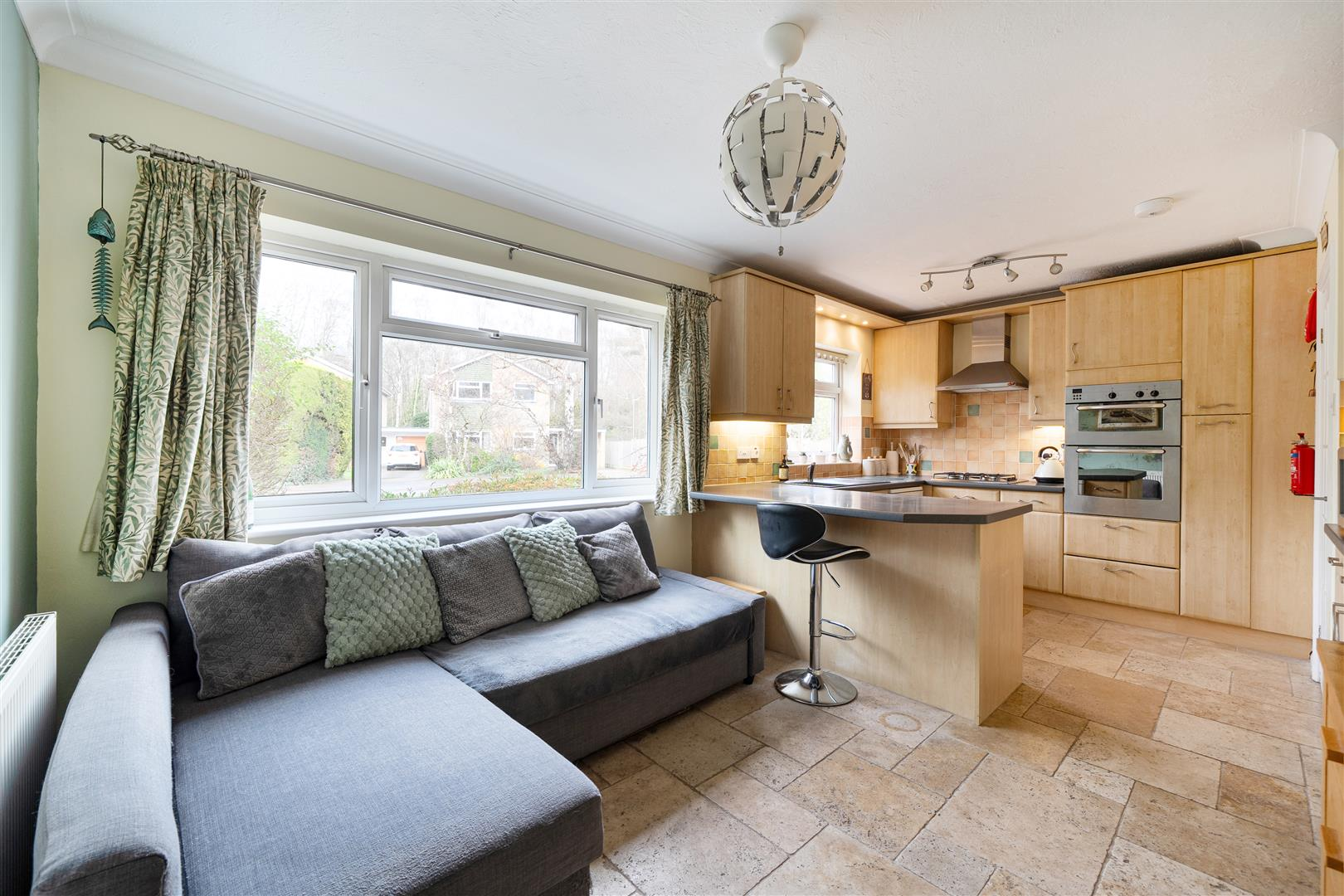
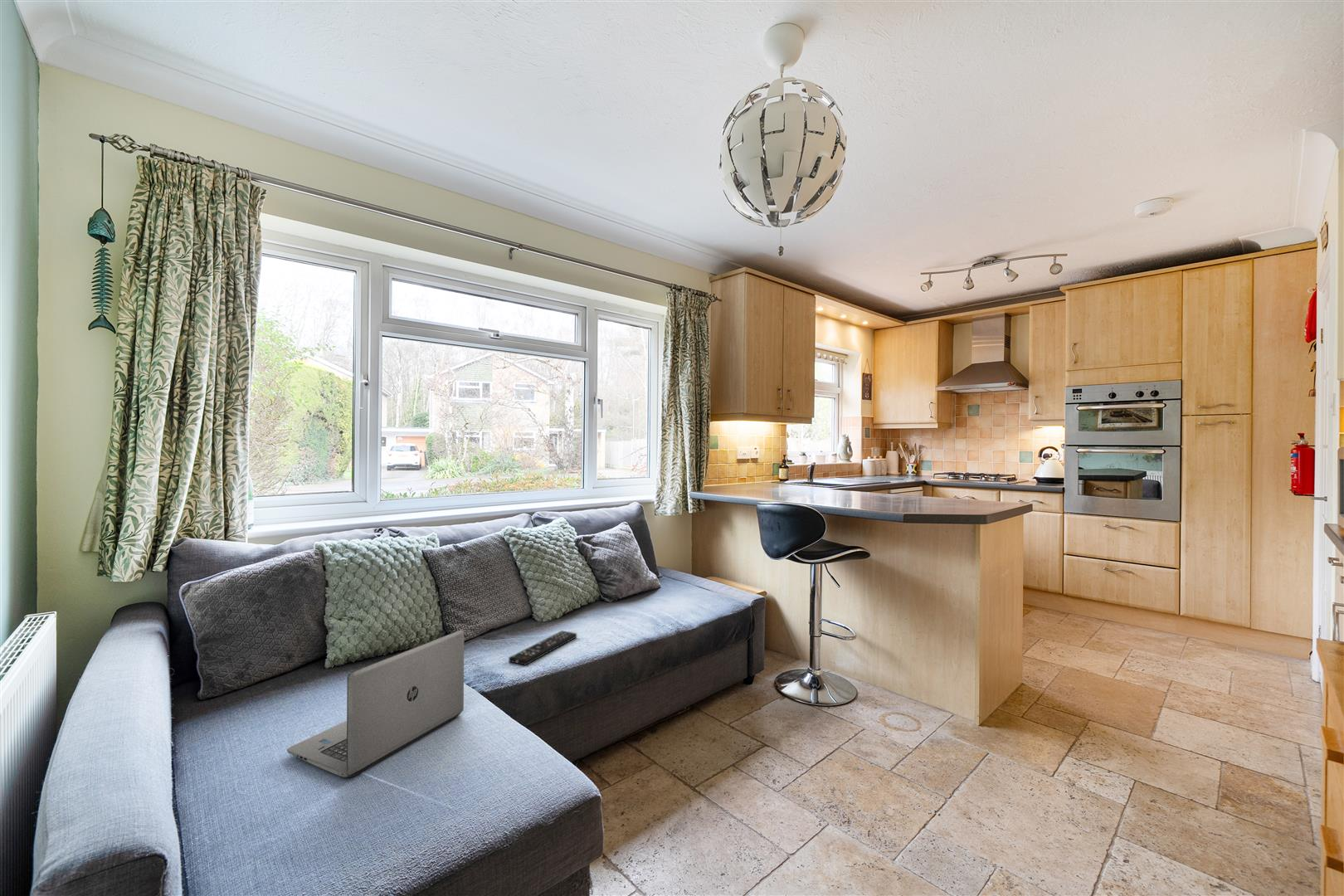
+ remote control [508,630,577,666]
+ laptop [286,629,465,778]
